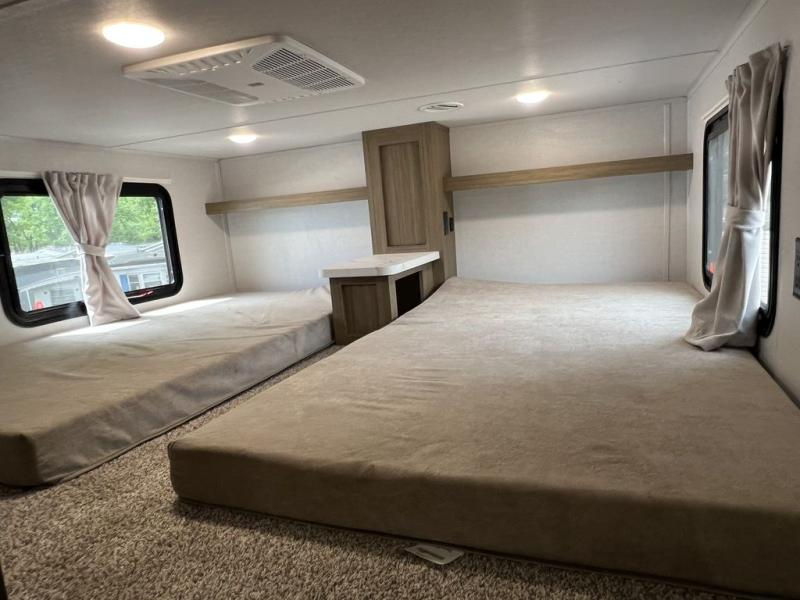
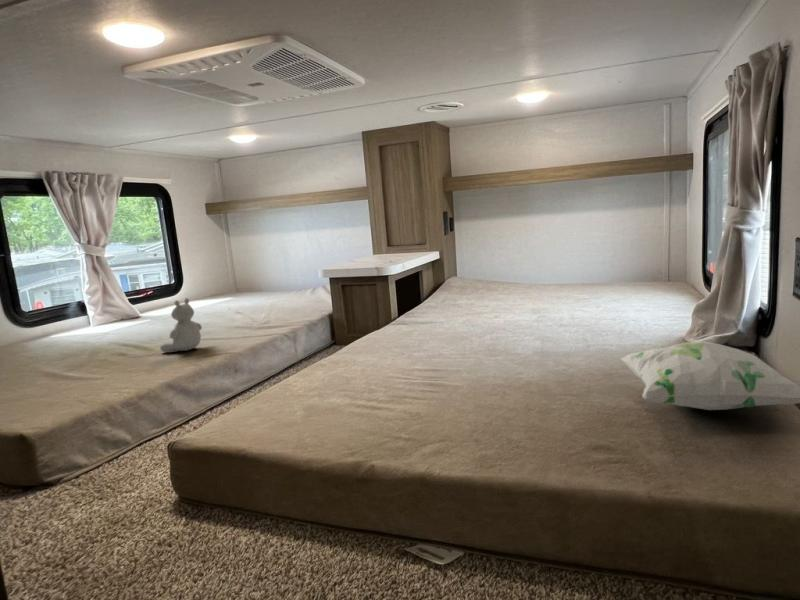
+ teddy bear [159,297,203,353]
+ decorative pillow [619,341,800,411]
